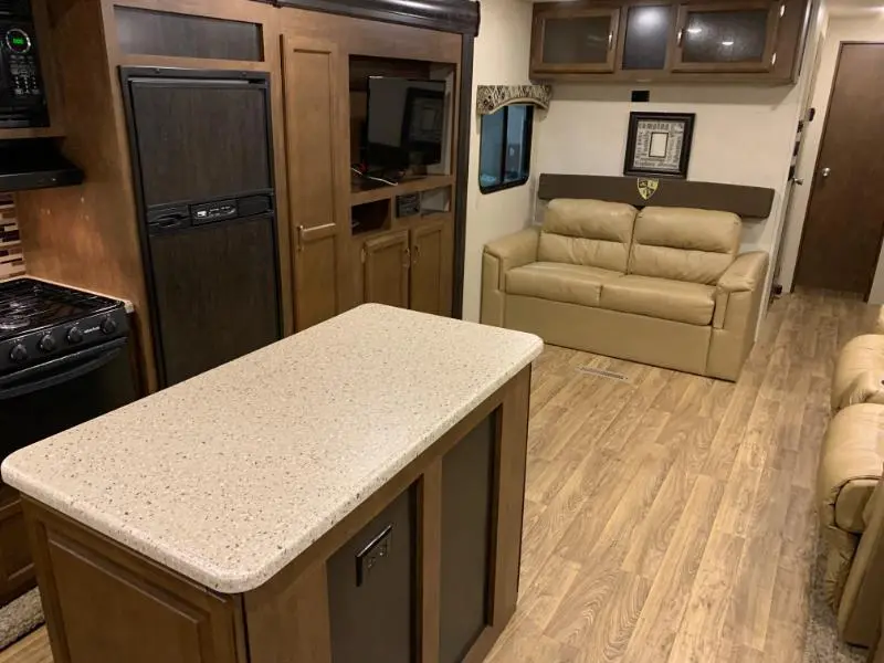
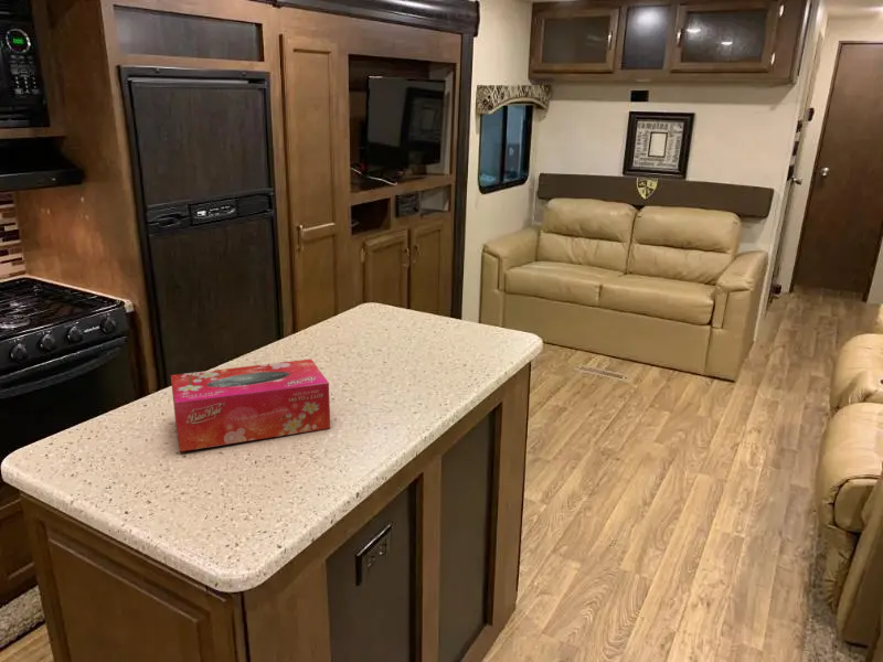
+ tissue box [170,357,331,452]
